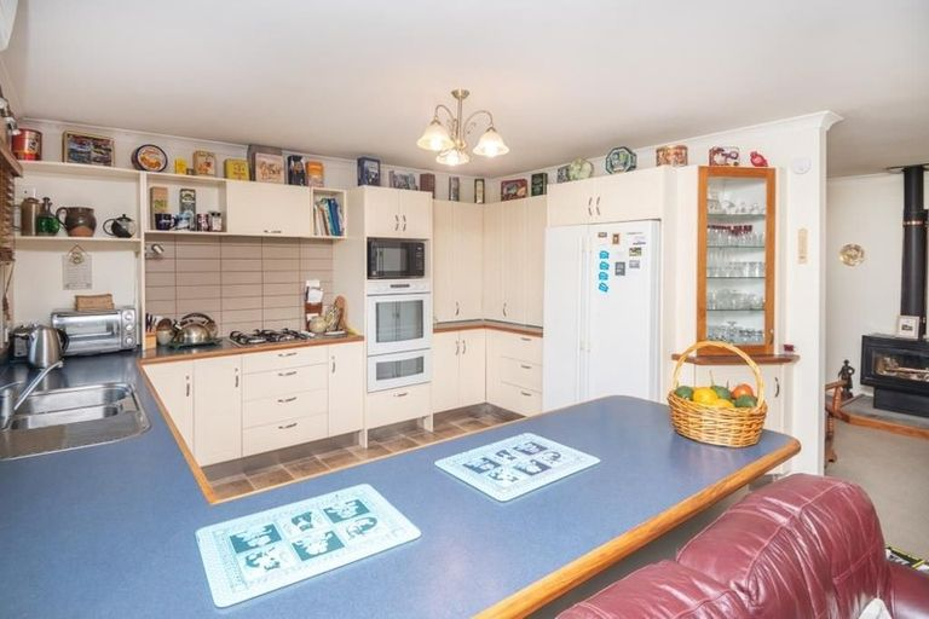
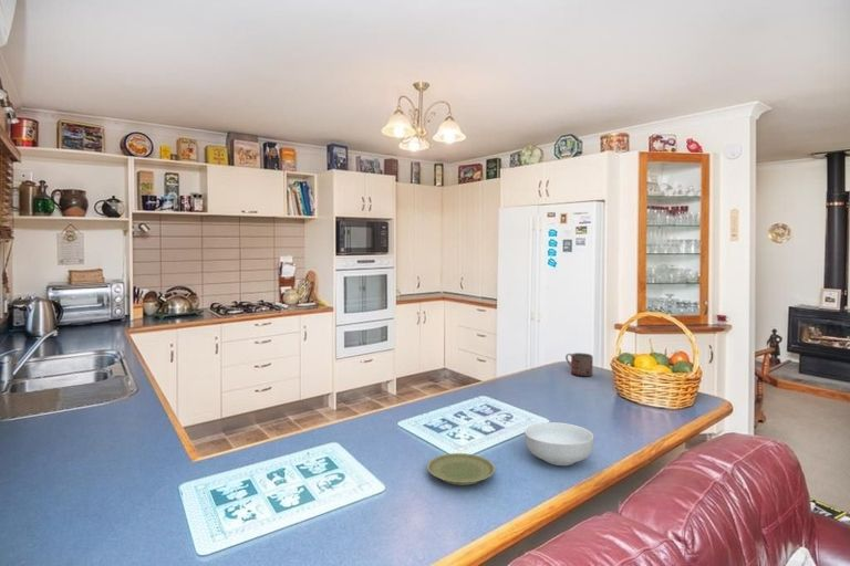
+ mug [564,352,594,377]
+ plate [426,452,496,486]
+ cereal bowl [524,421,594,467]
